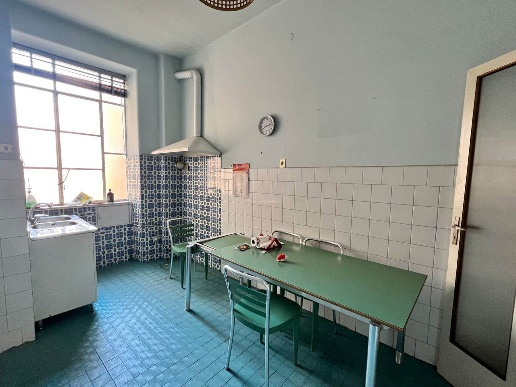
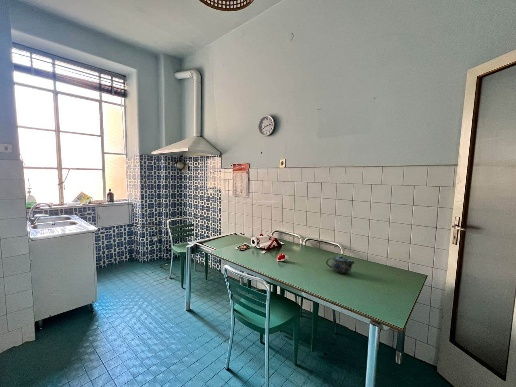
+ chinaware [325,254,356,275]
